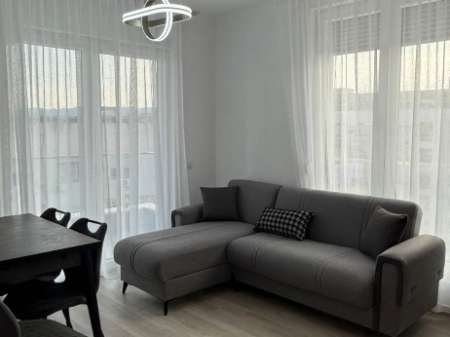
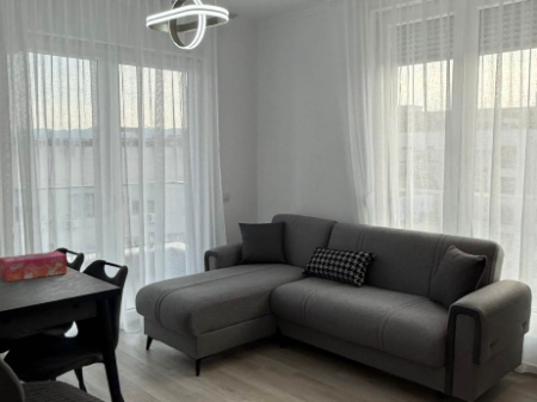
+ tissue box [0,249,68,283]
